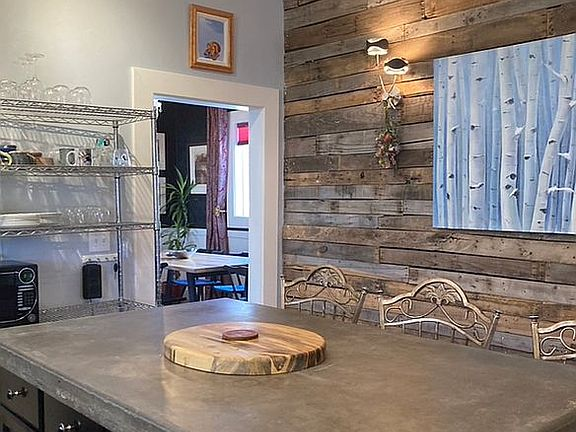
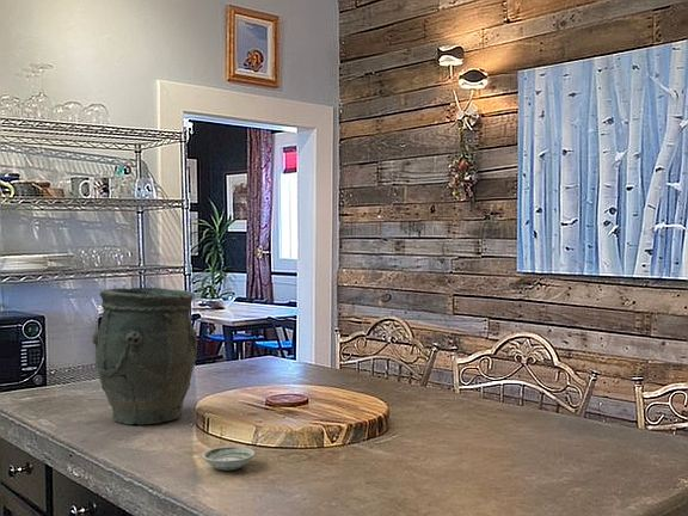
+ vase [92,287,198,426]
+ saucer [201,446,257,471]
